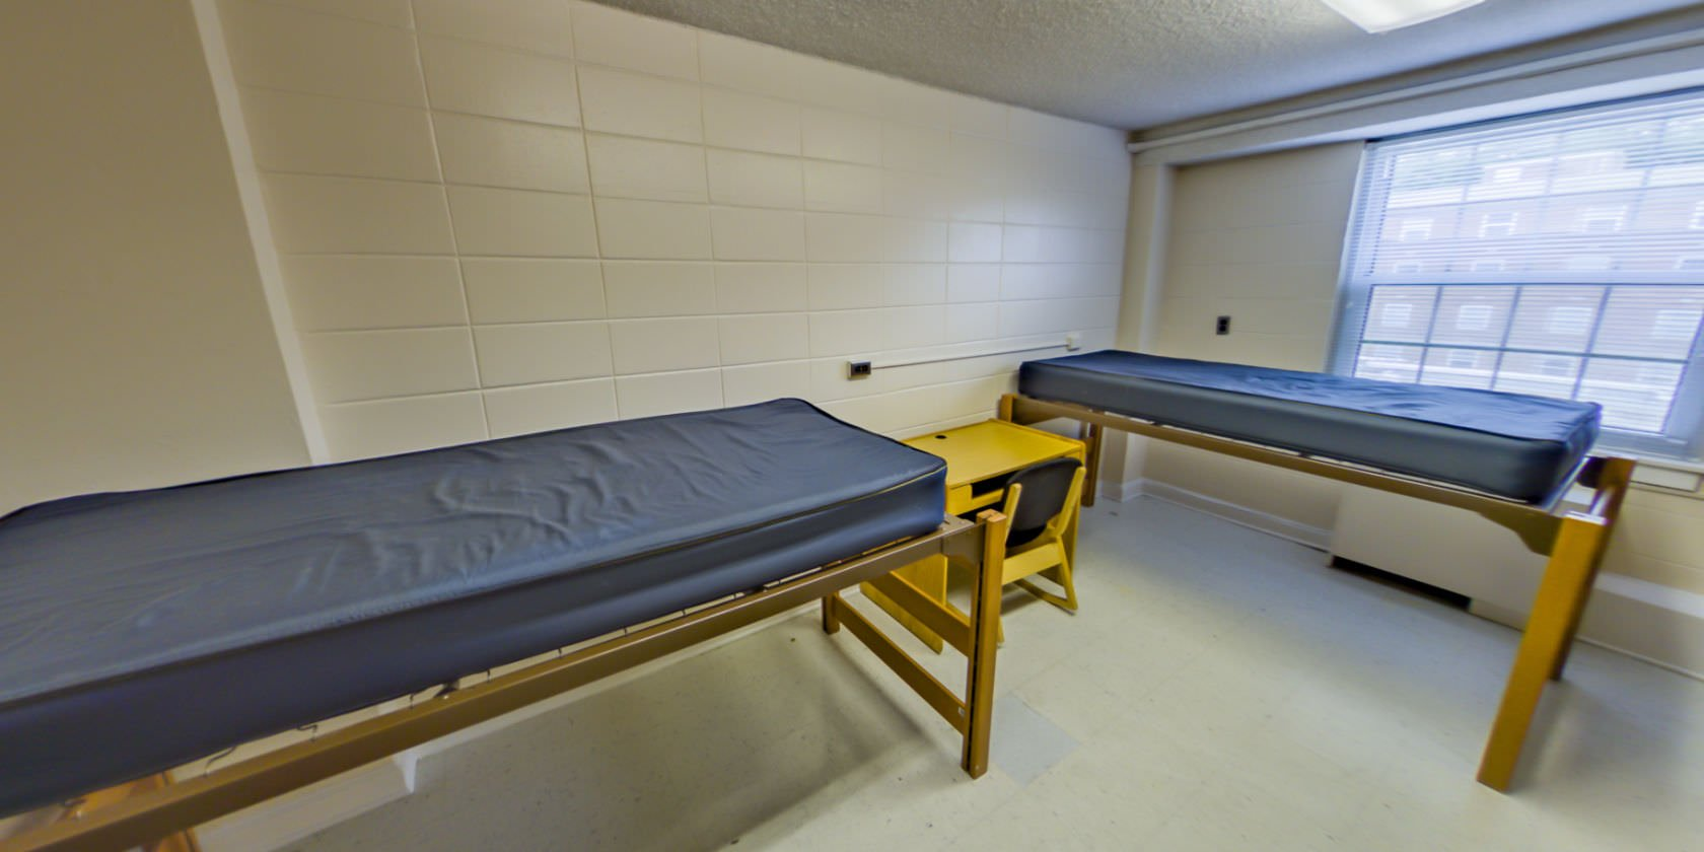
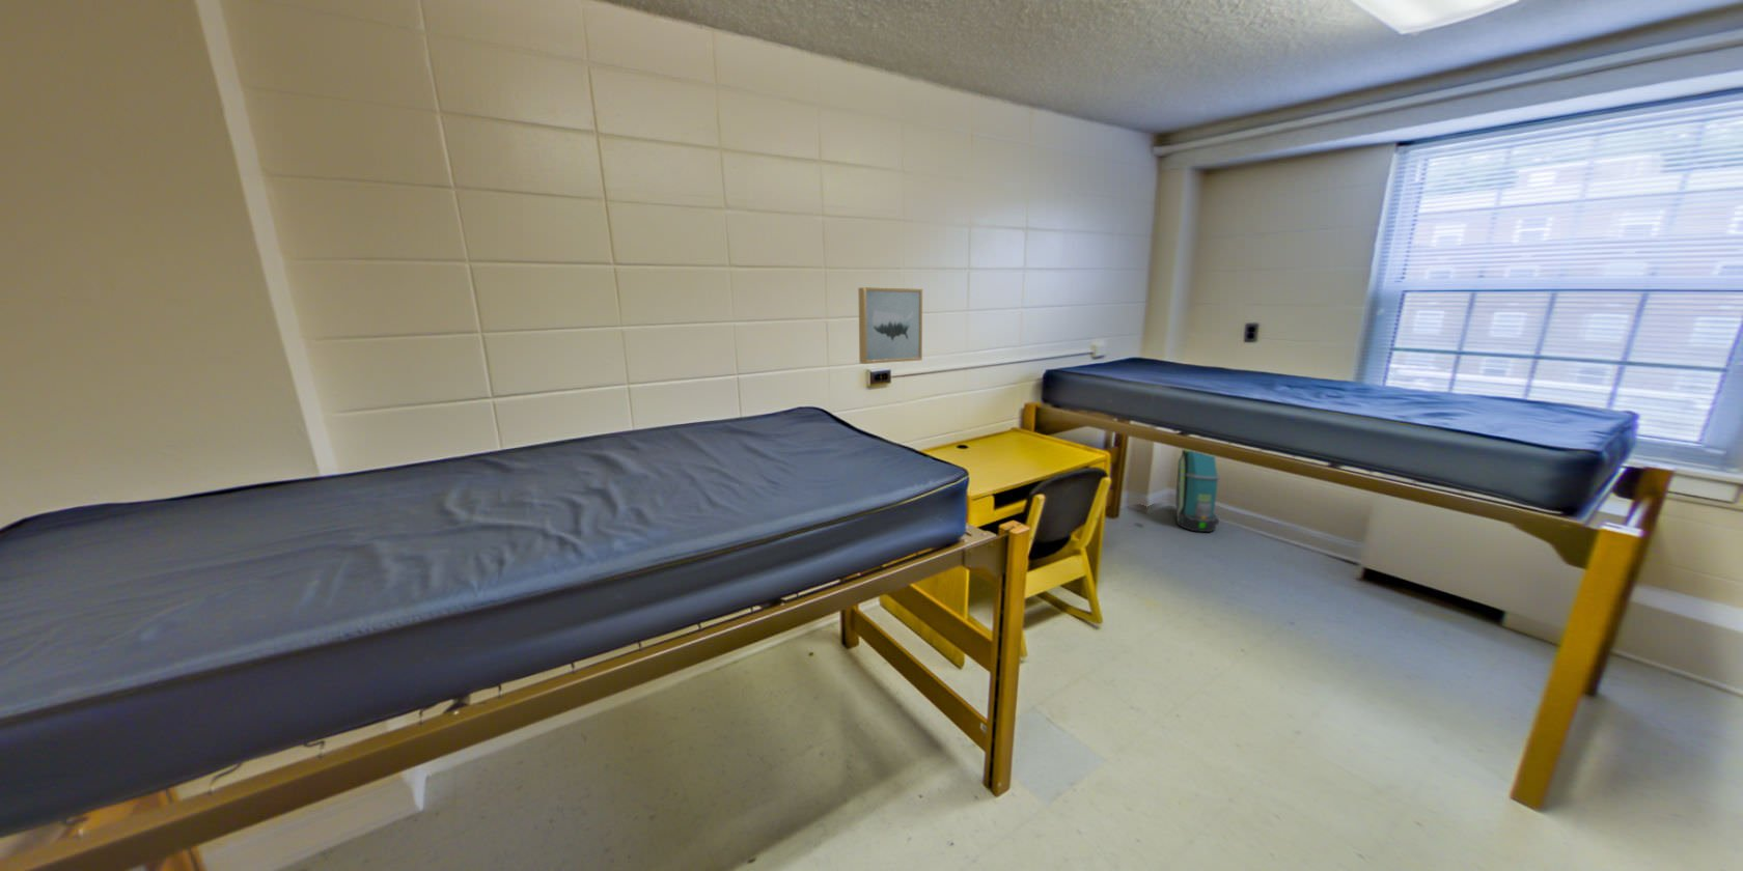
+ wall art [857,287,924,366]
+ backpack [1175,449,1222,533]
